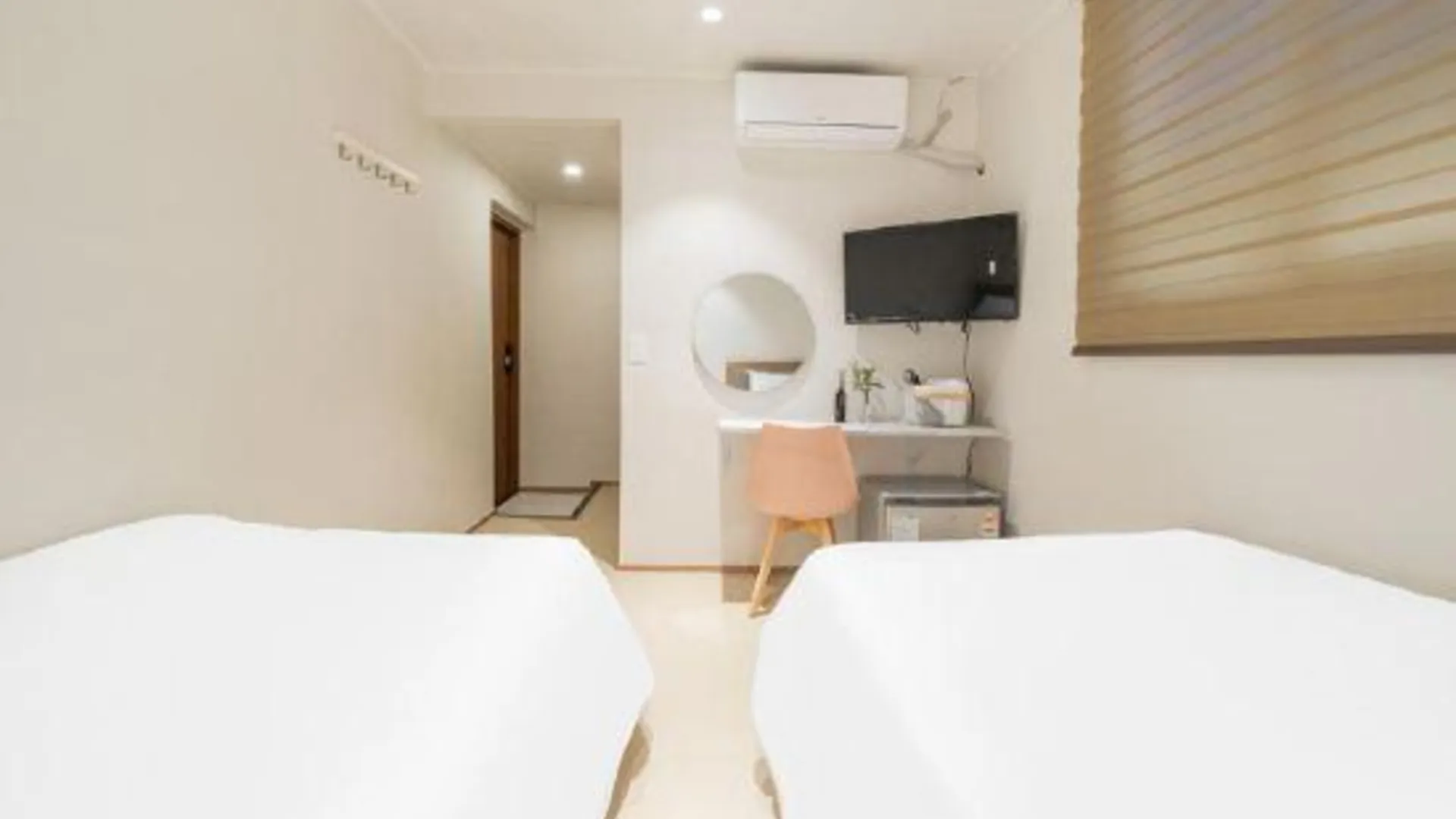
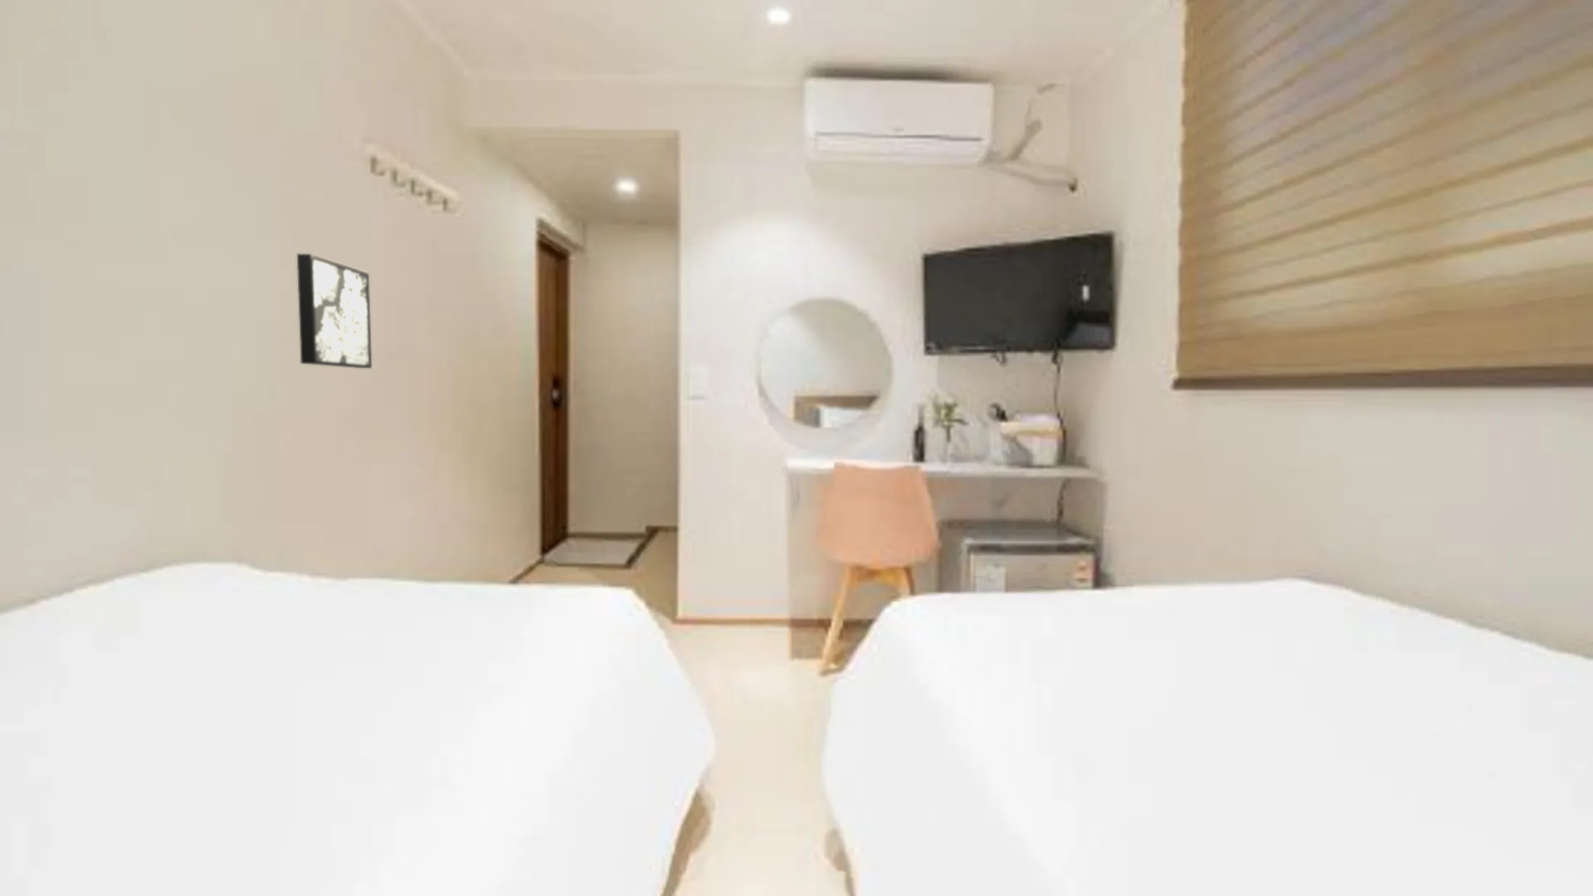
+ wall art [296,253,372,369]
